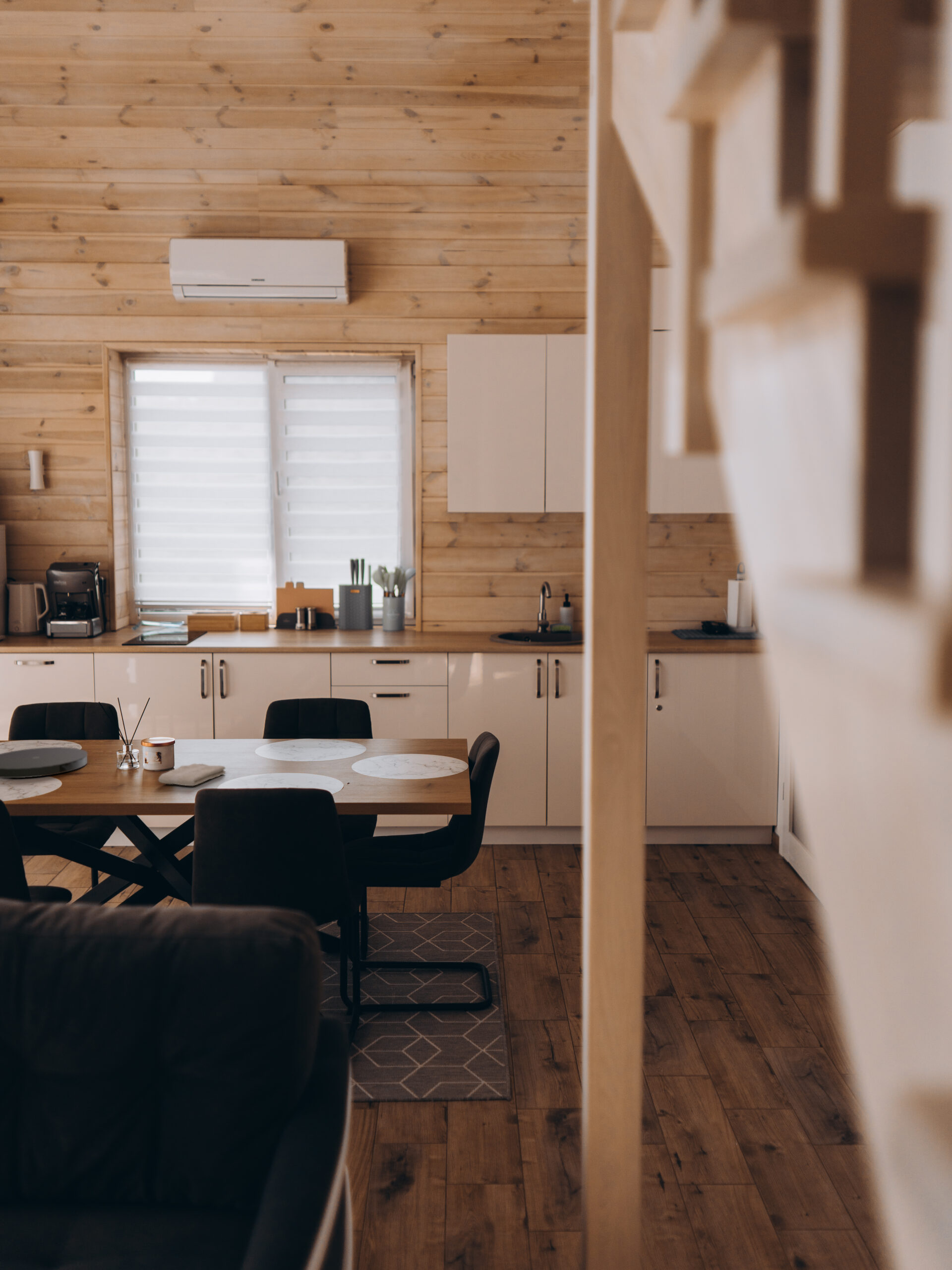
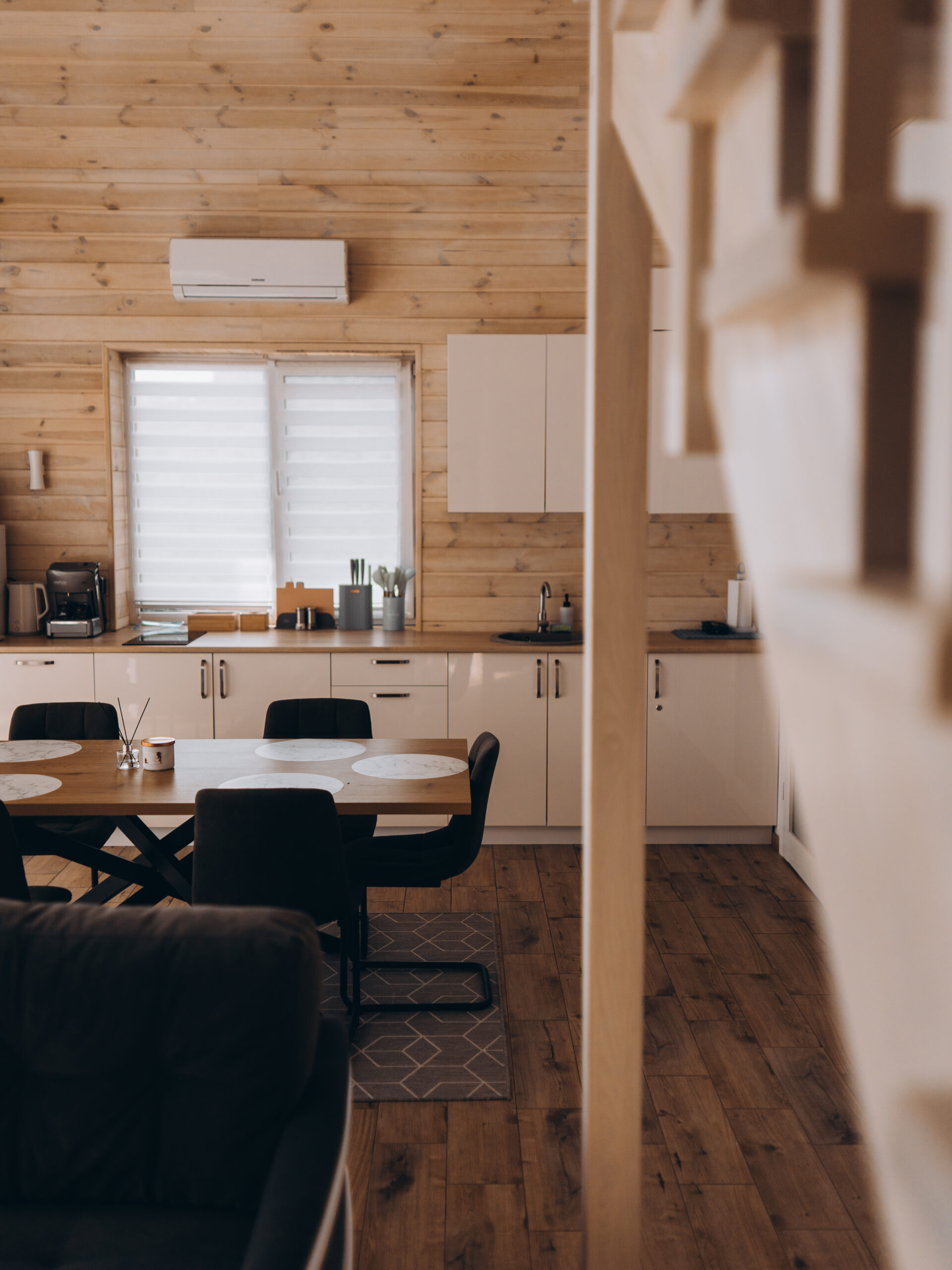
- washcloth [158,763,226,787]
- plate [0,747,88,778]
